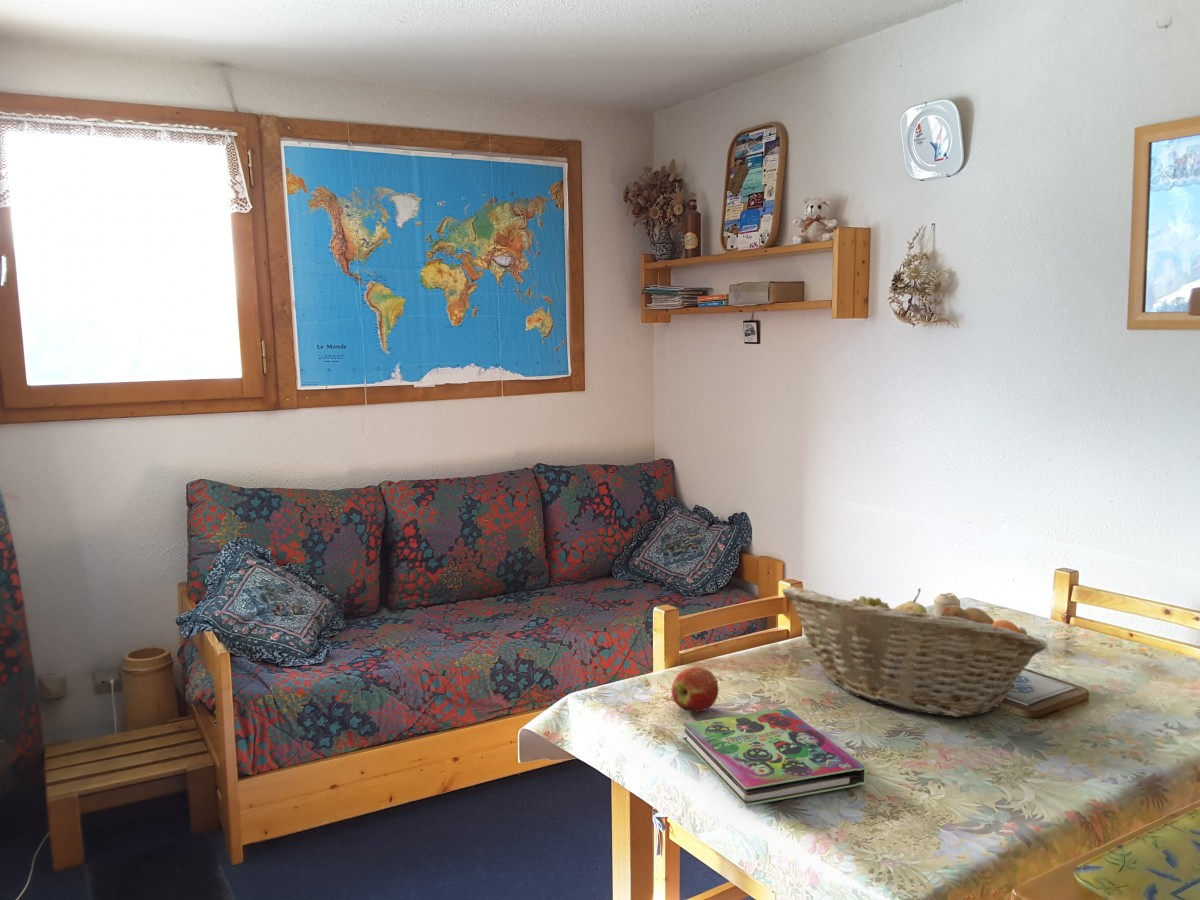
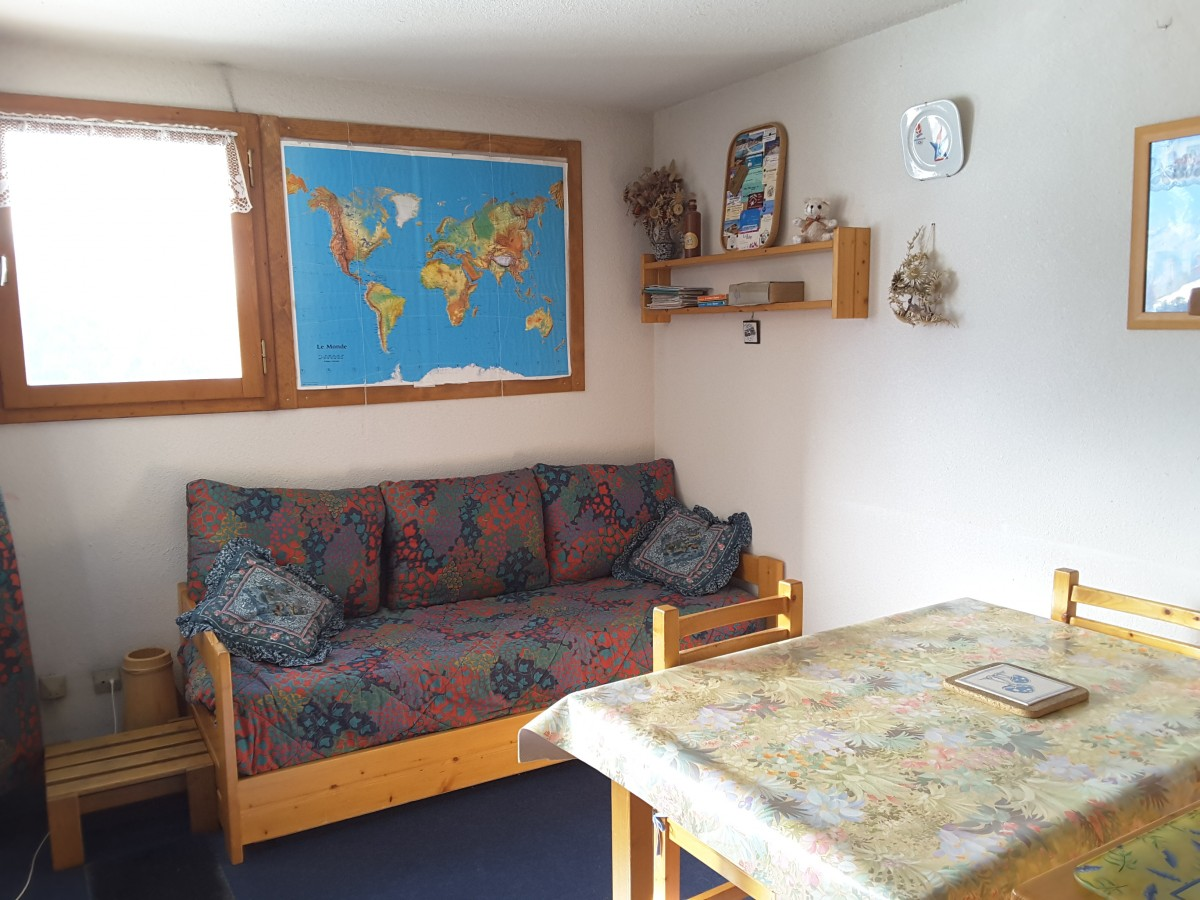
- apple [671,666,720,713]
- book [681,707,867,807]
- fruit basket [781,585,1049,718]
- candle [933,592,961,615]
